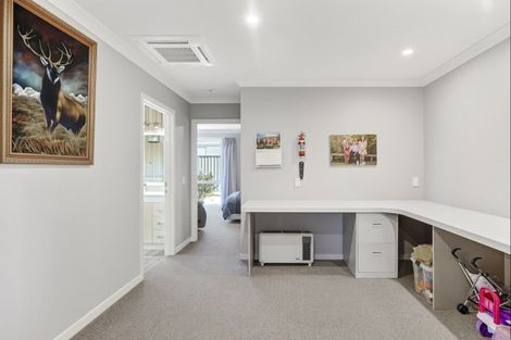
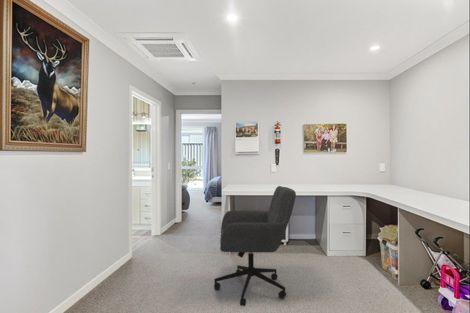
+ office chair [213,185,297,307]
